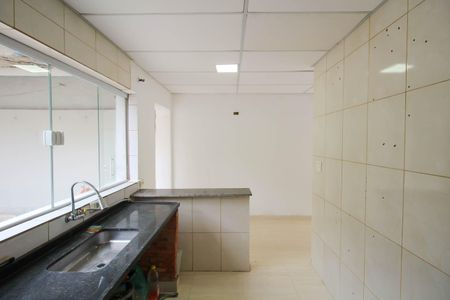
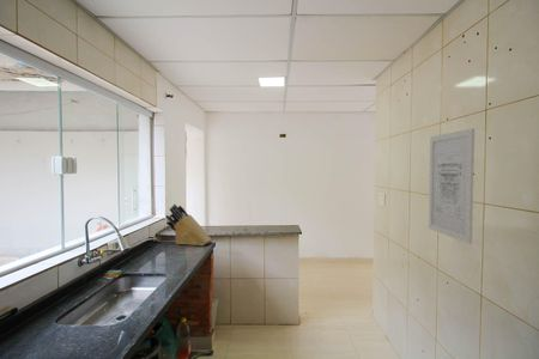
+ knife block [164,203,213,247]
+ wall art [428,127,476,245]
